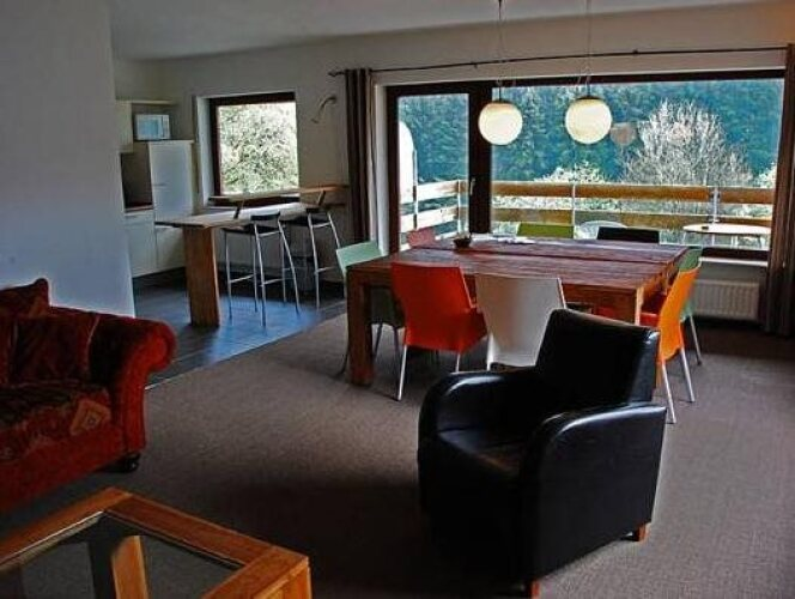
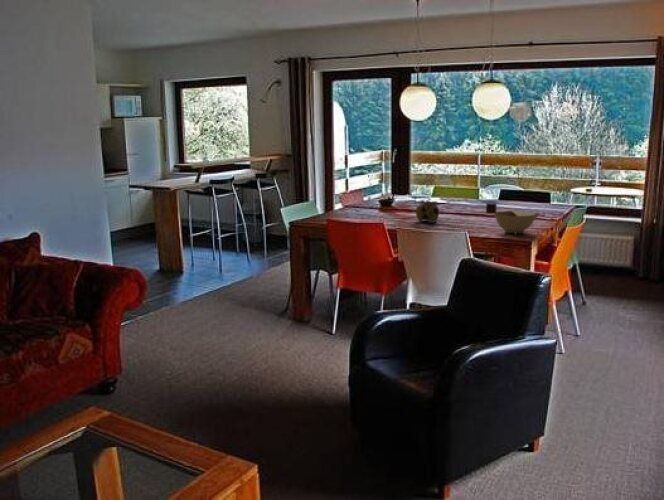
+ bowl [485,202,542,235]
+ teapot [415,201,440,224]
